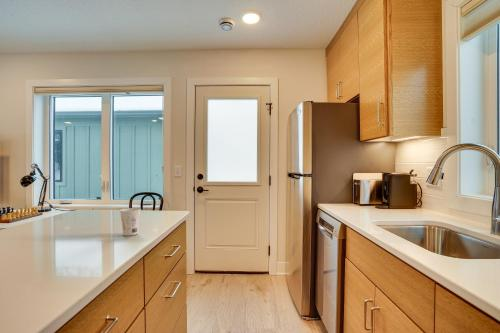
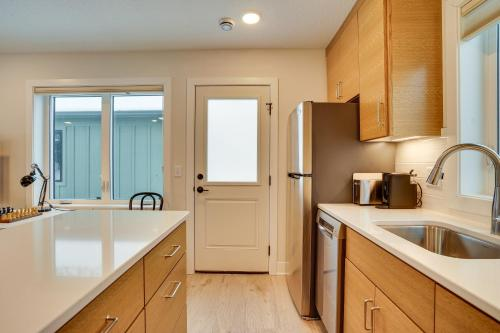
- cup [119,207,142,237]
